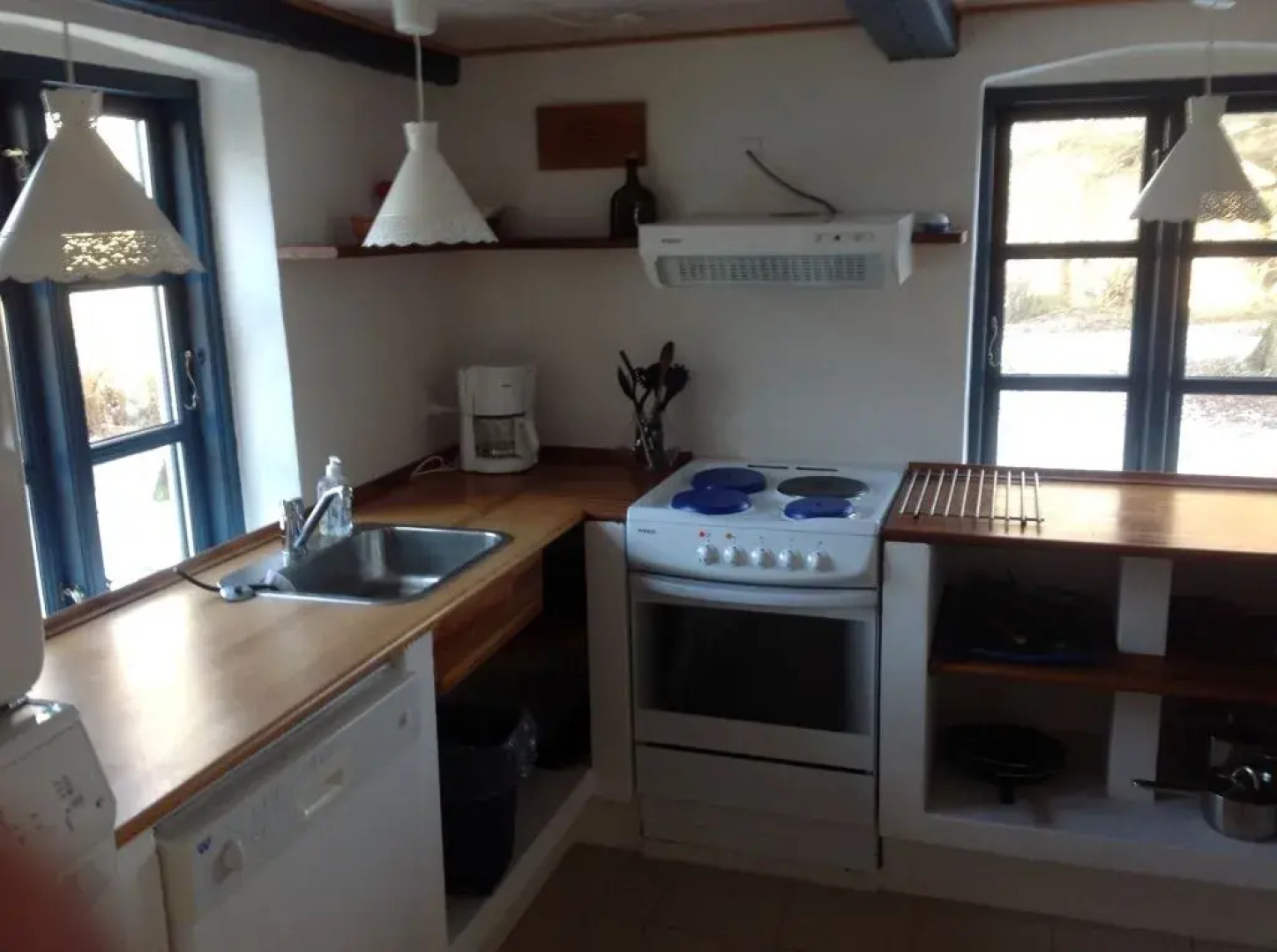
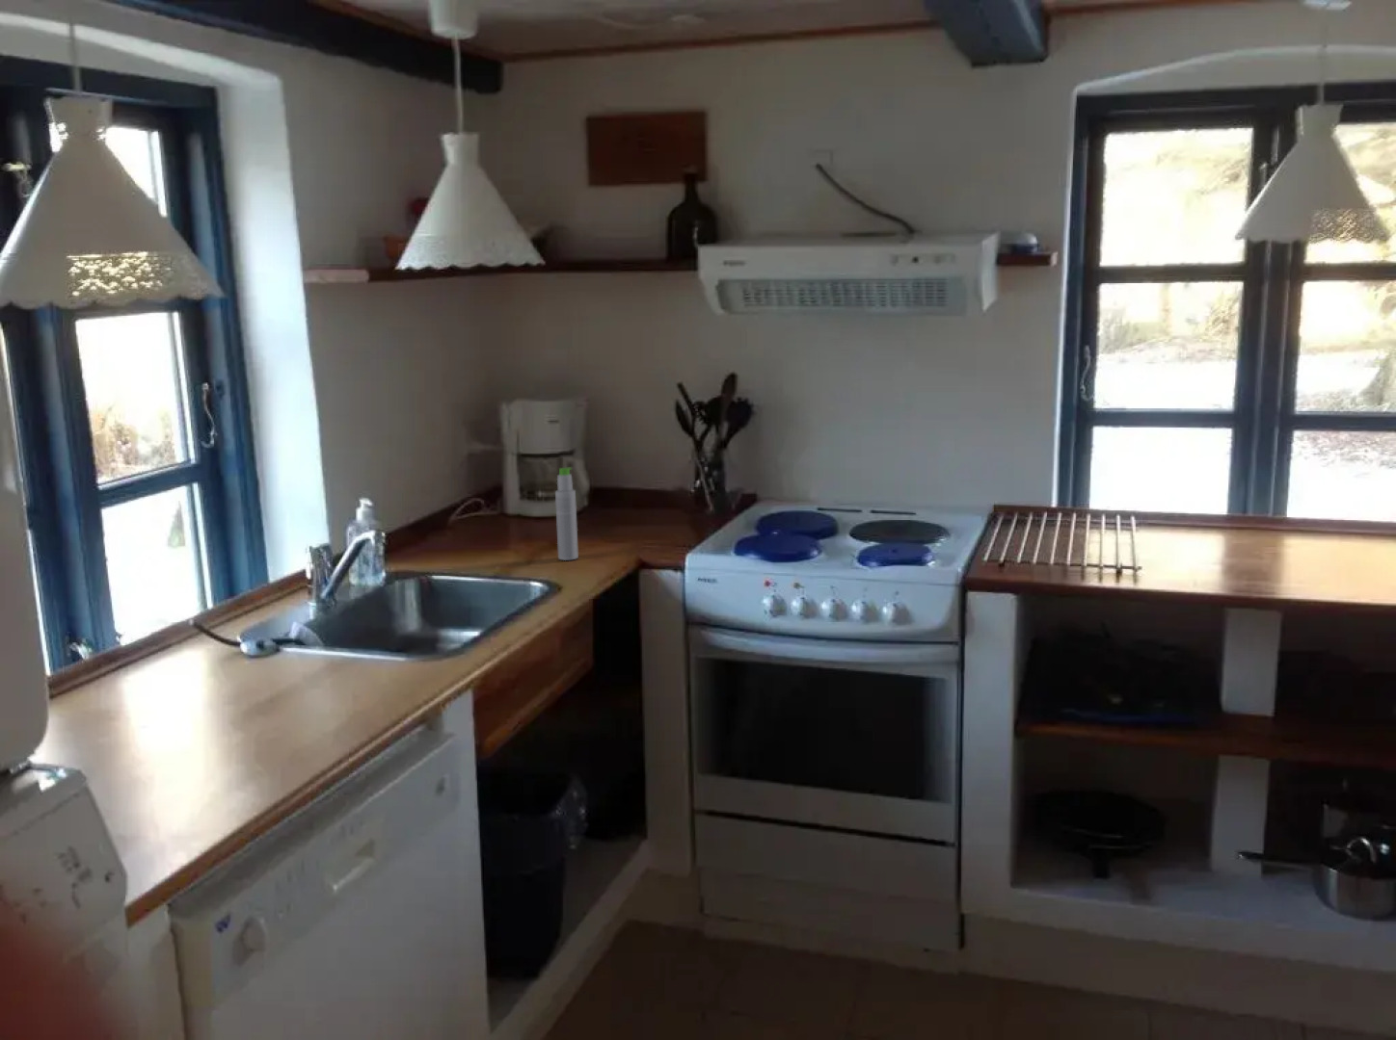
+ bottle [554,468,579,562]
